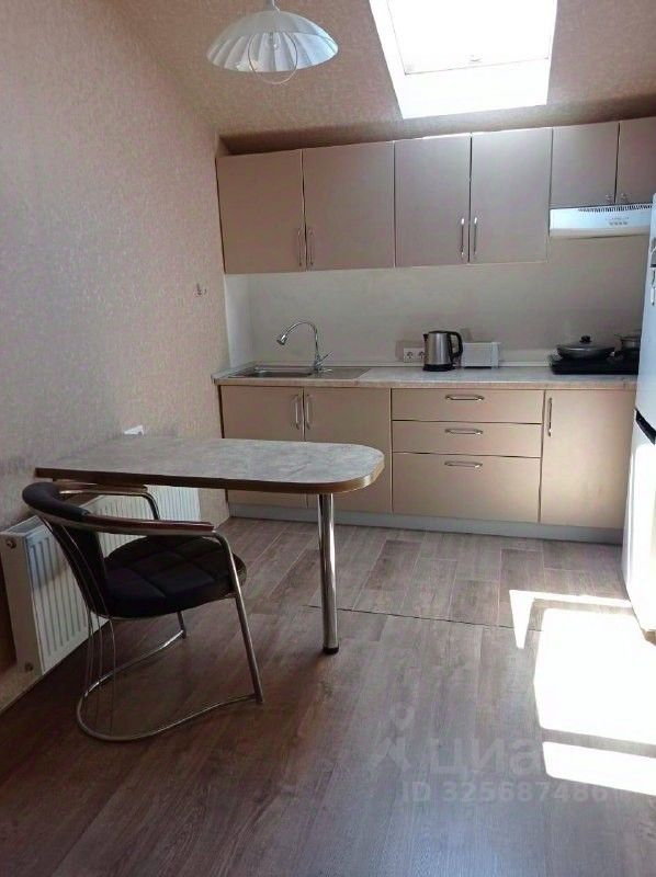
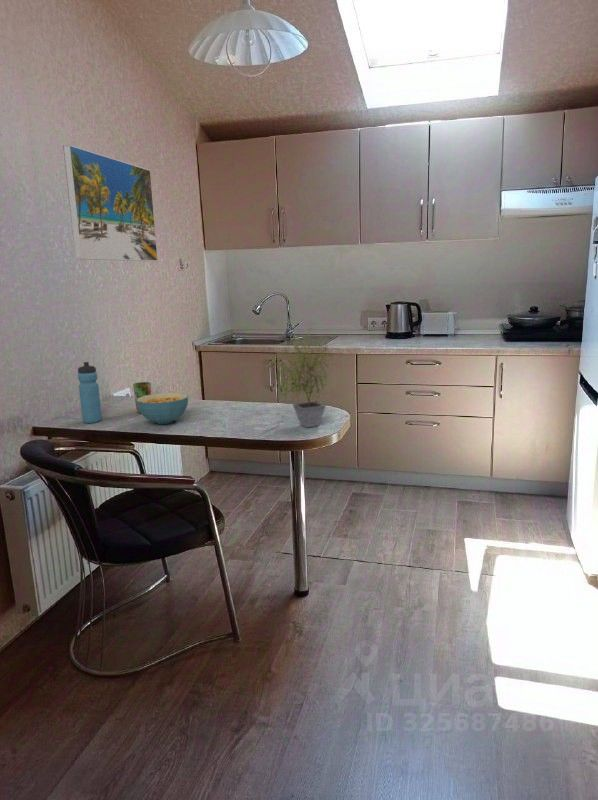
+ potted plant [256,327,340,429]
+ cereal bowl [136,392,189,425]
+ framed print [62,144,159,262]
+ cup [132,381,152,414]
+ water bottle [77,361,103,424]
